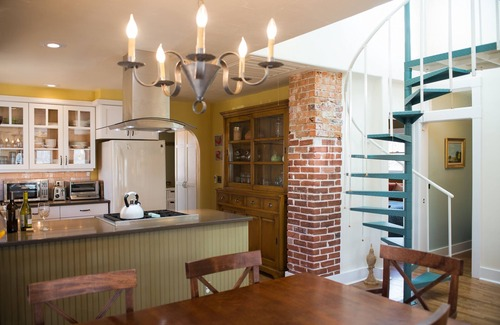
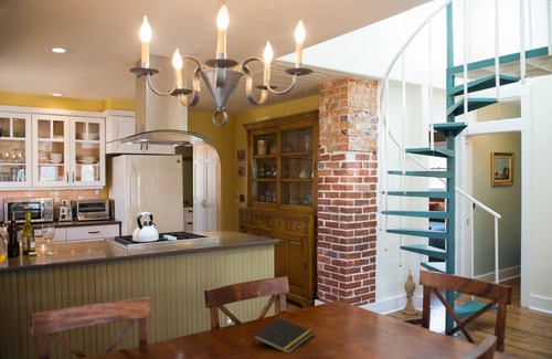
+ notepad [252,317,315,355]
